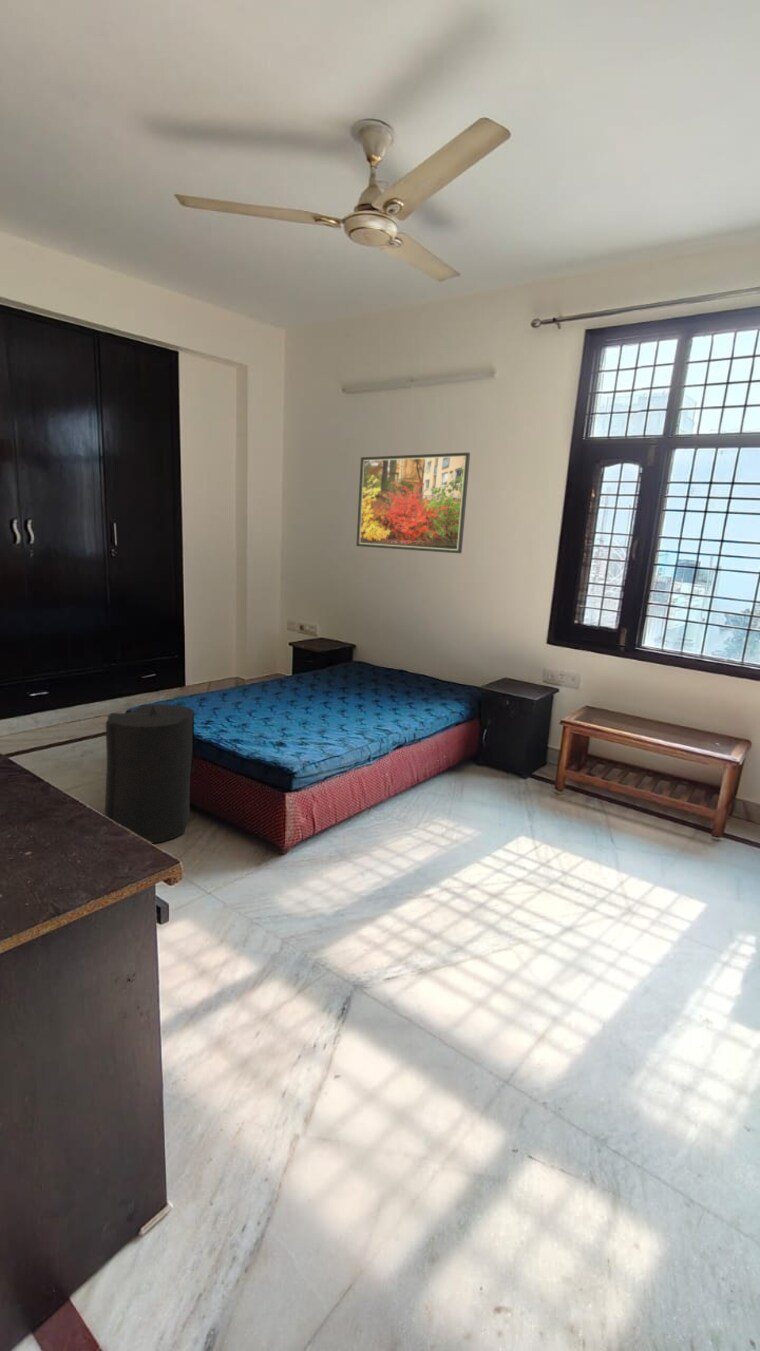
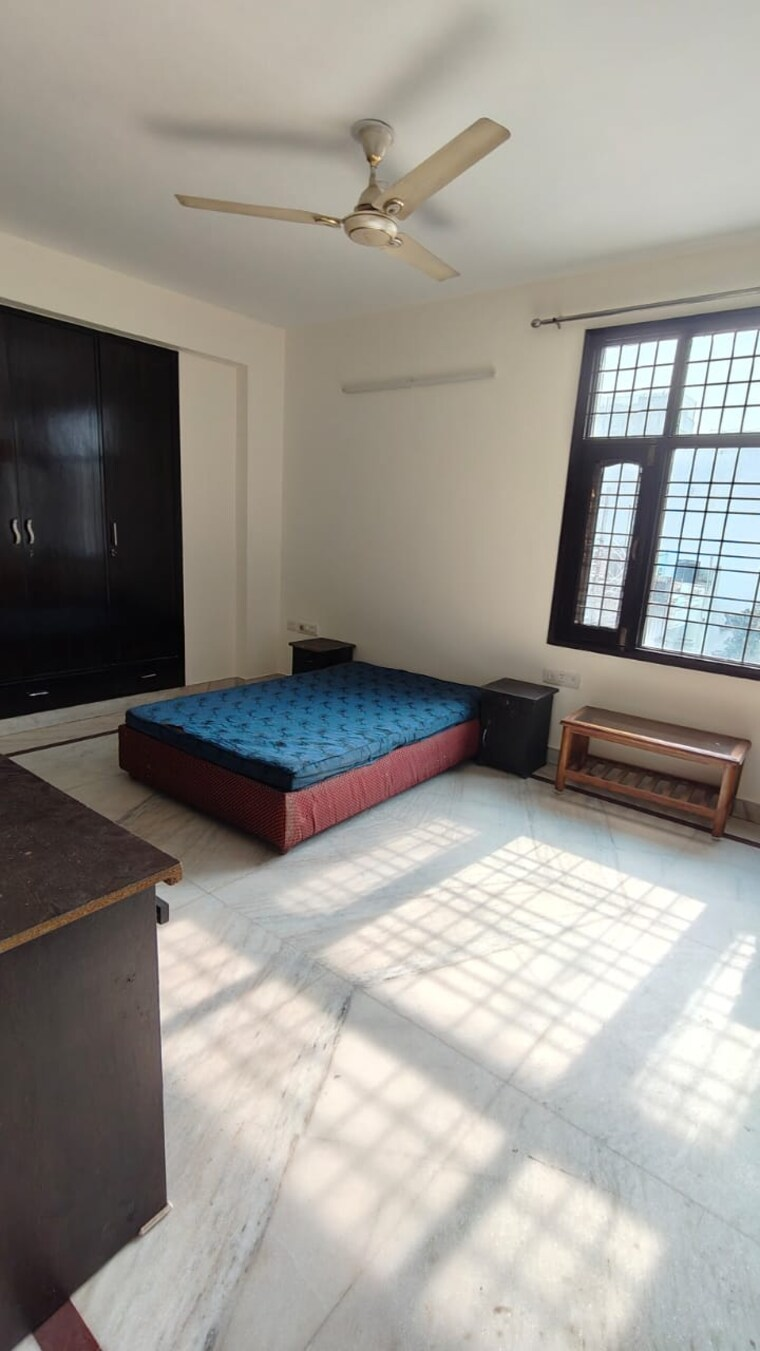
- trash can [104,703,195,844]
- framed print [355,452,471,554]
